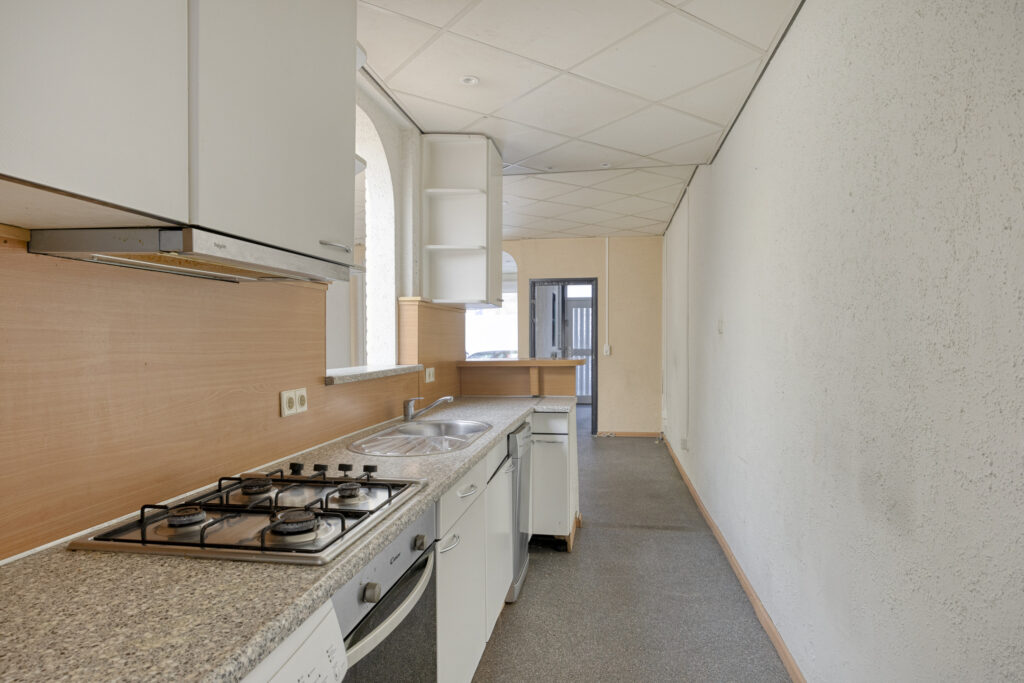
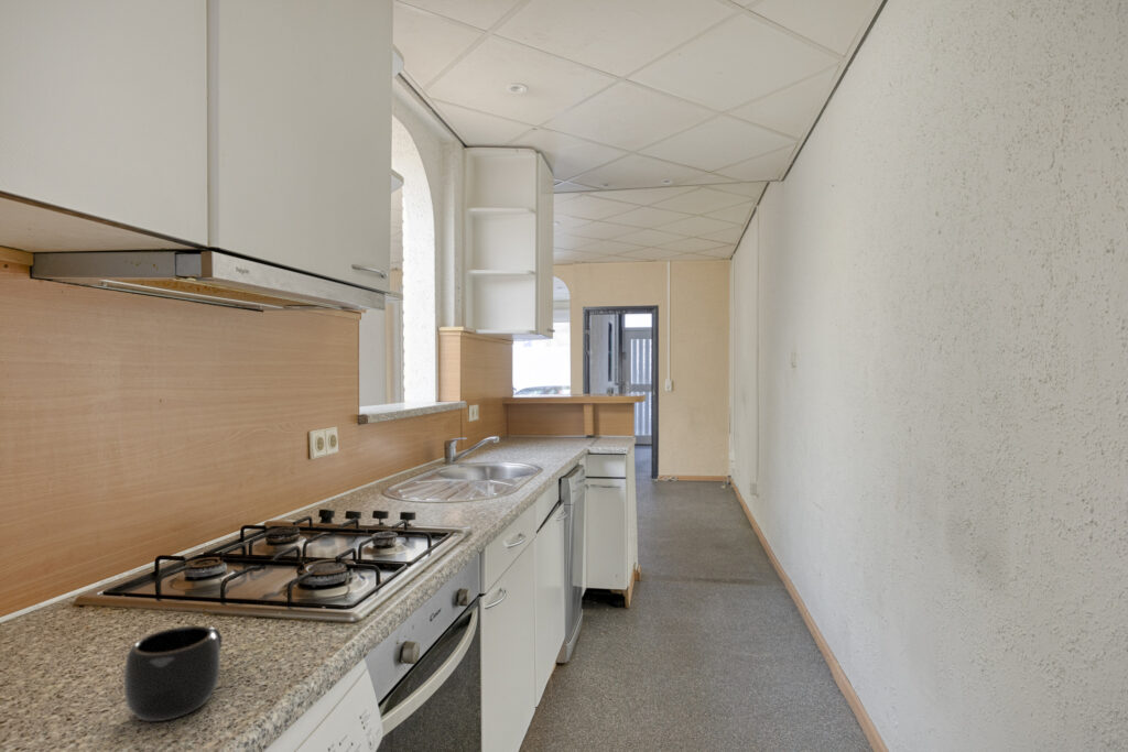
+ mug [123,624,224,722]
